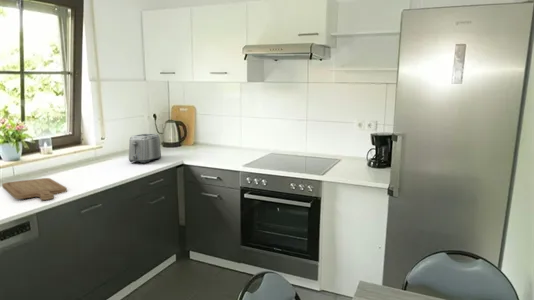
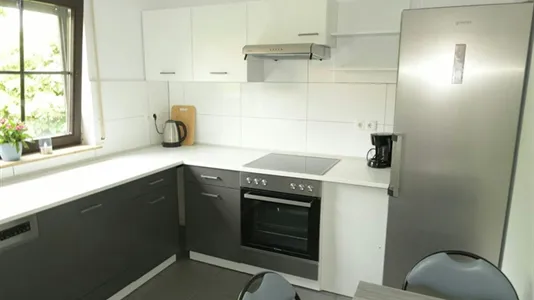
- chopping board [1,177,68,201]
- toaster [128,133,162,164]
